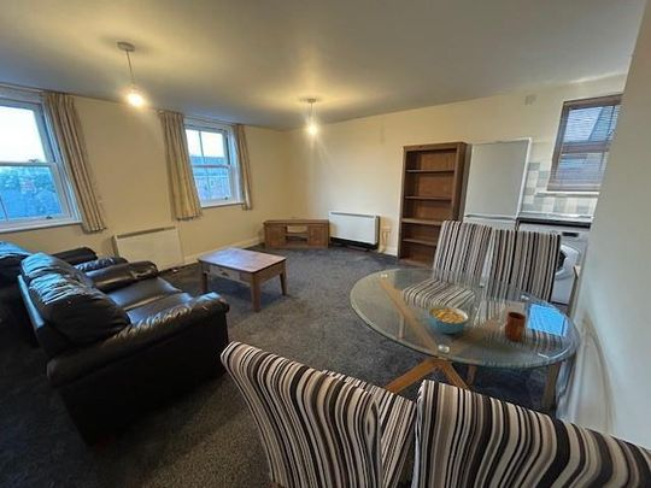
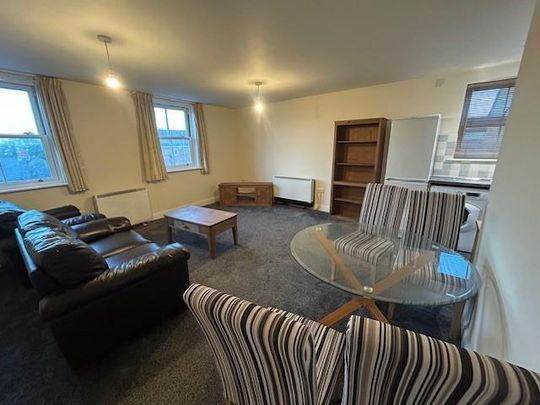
- cereal bowl [426,304,470,335]
- mug [503,311,527,342]
